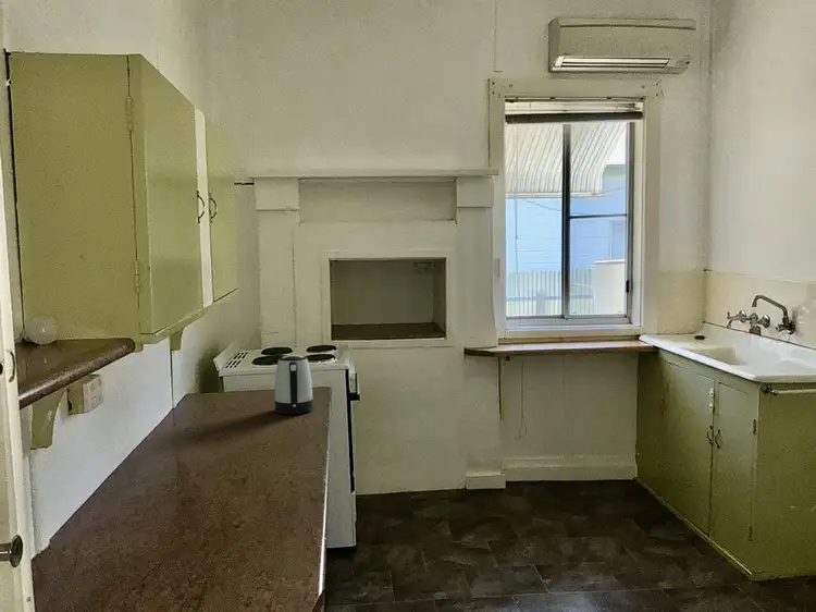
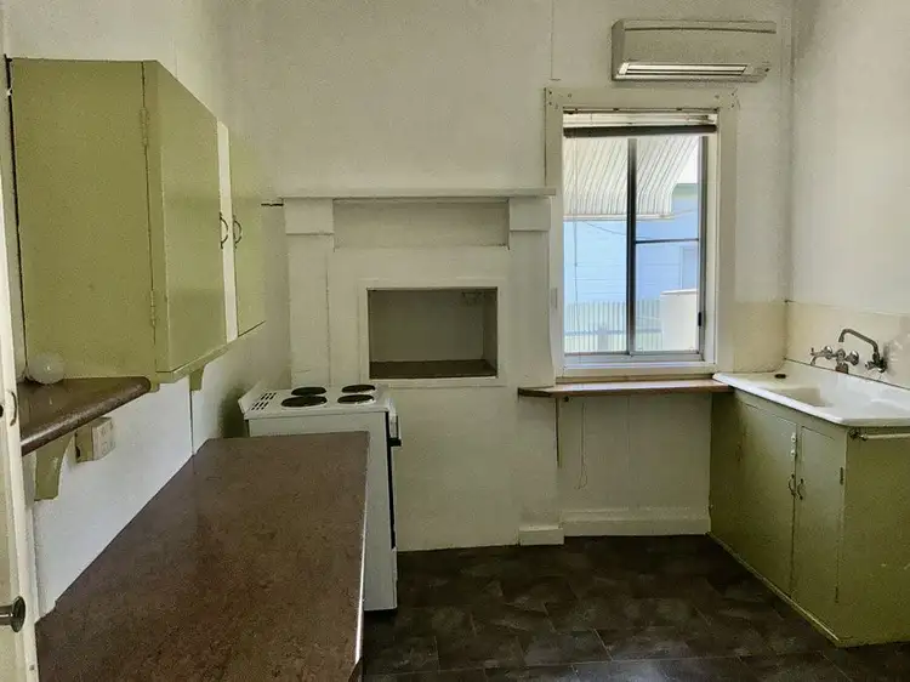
- kettle [273,354,314,415]
